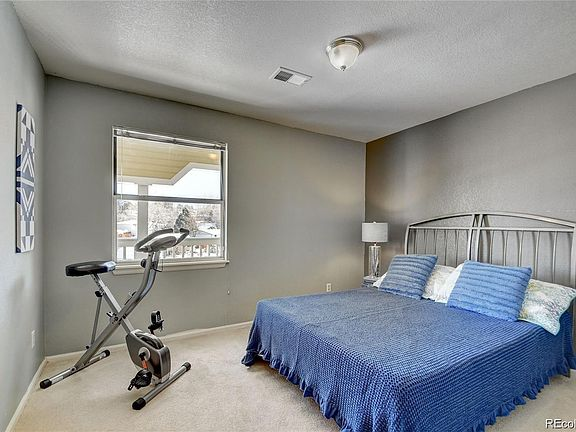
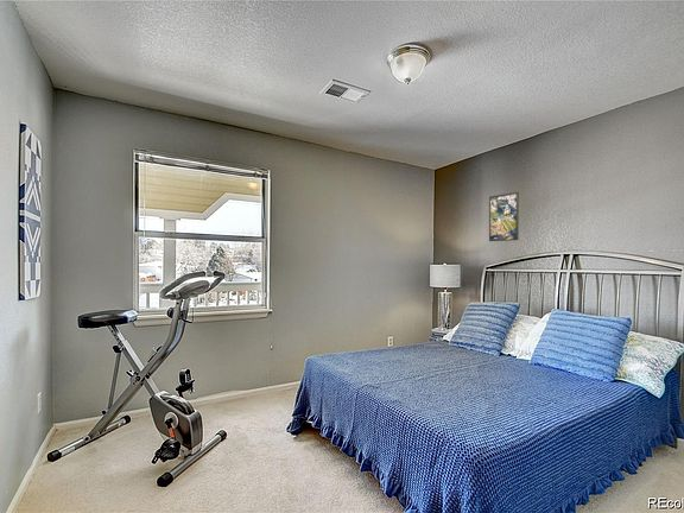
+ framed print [488,191,520,242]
